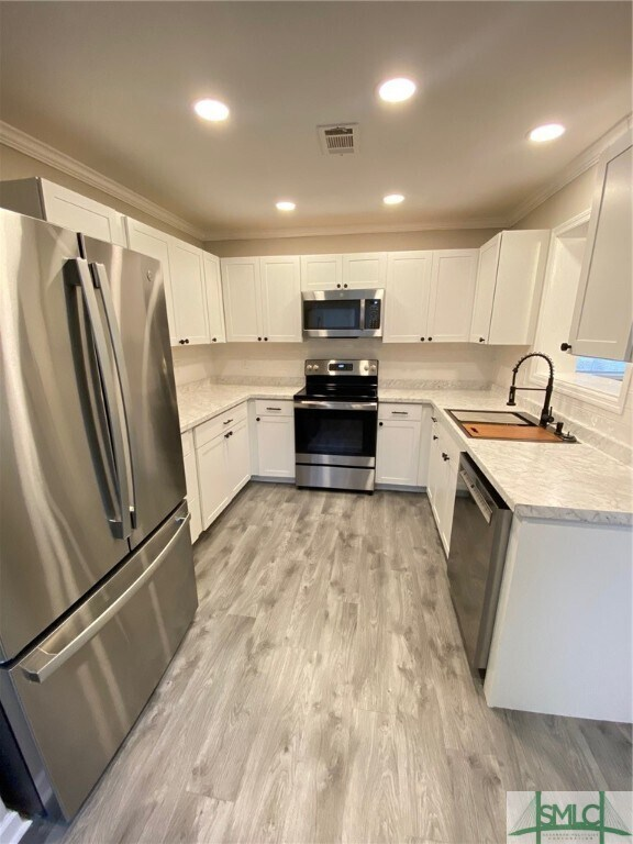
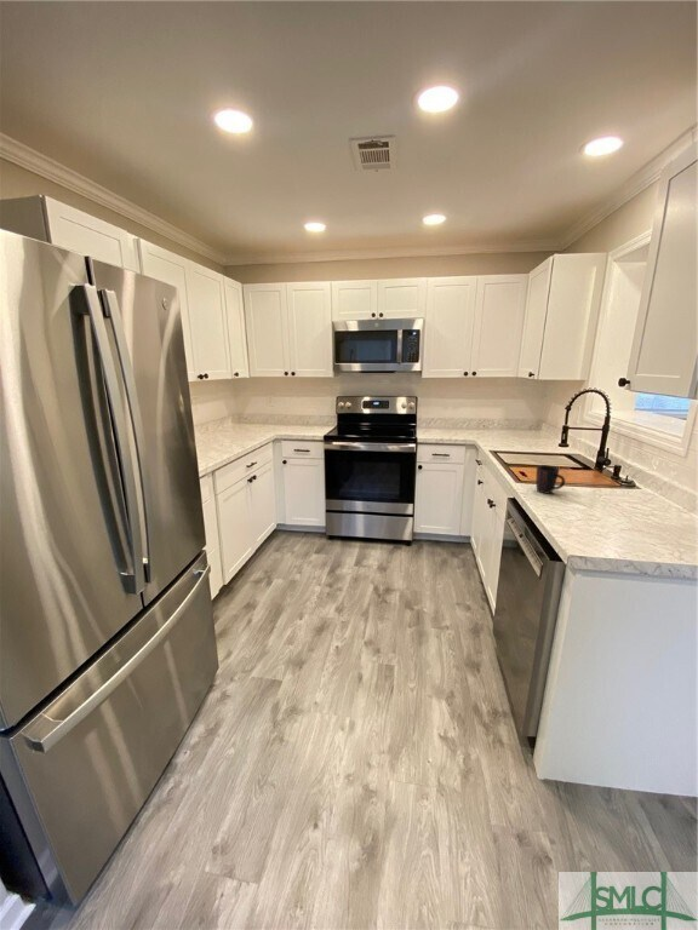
+ mug [534,464,566,495]
